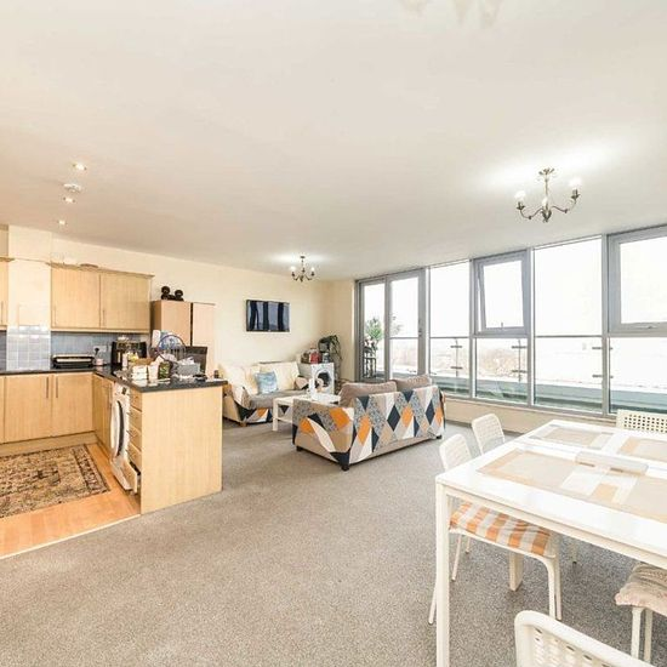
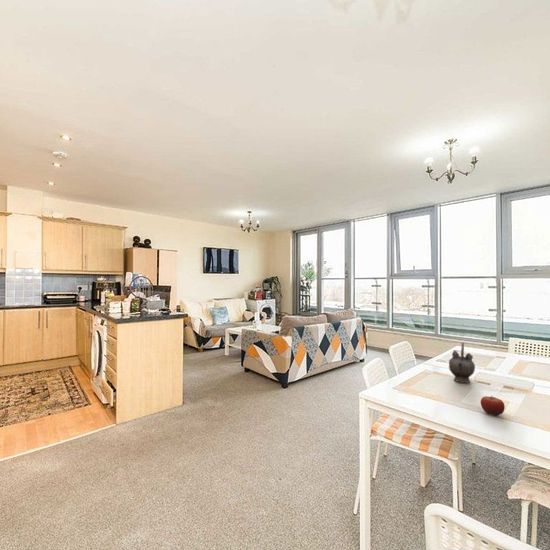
+ fruit [480,395,506,417]
+ teapot [448,341,476,384]
